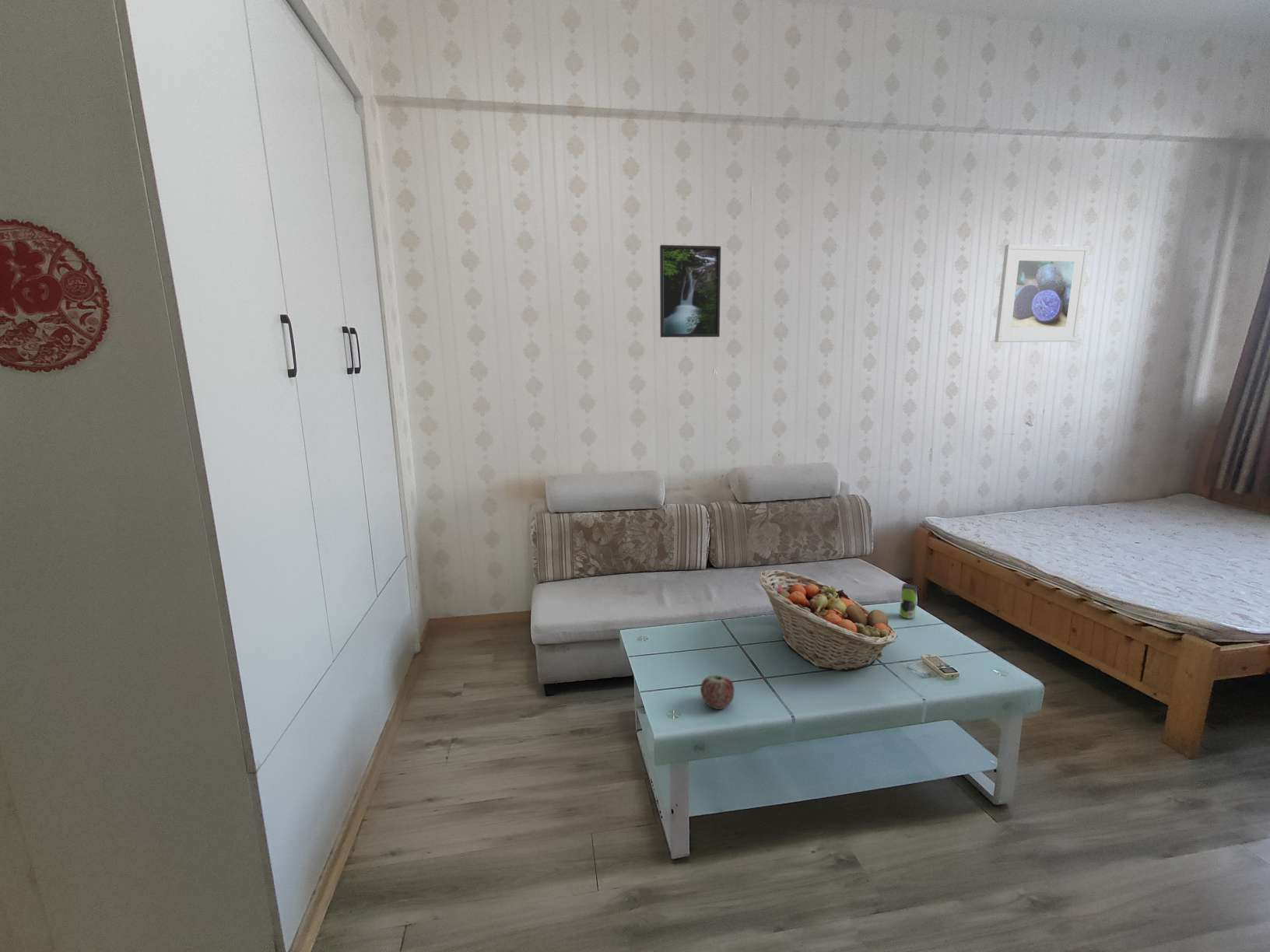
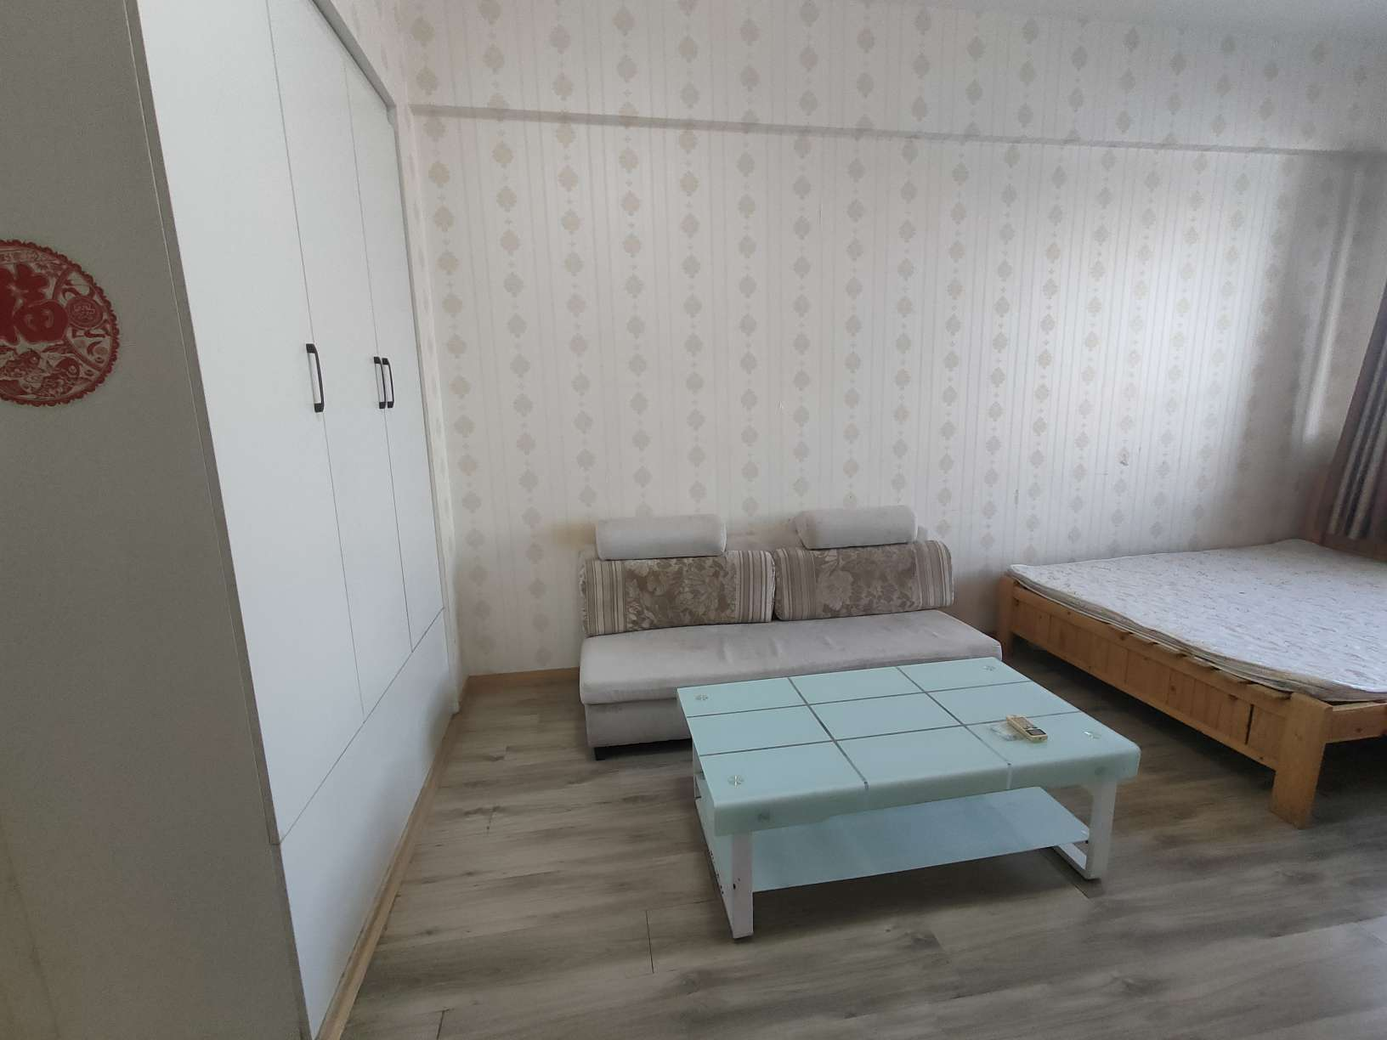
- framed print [659,244,721,338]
- fruit basket [759,569,898,672]
- beverage can [899,583,918,620]
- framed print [994,243,1090,343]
- apple [700,674,735,710]
